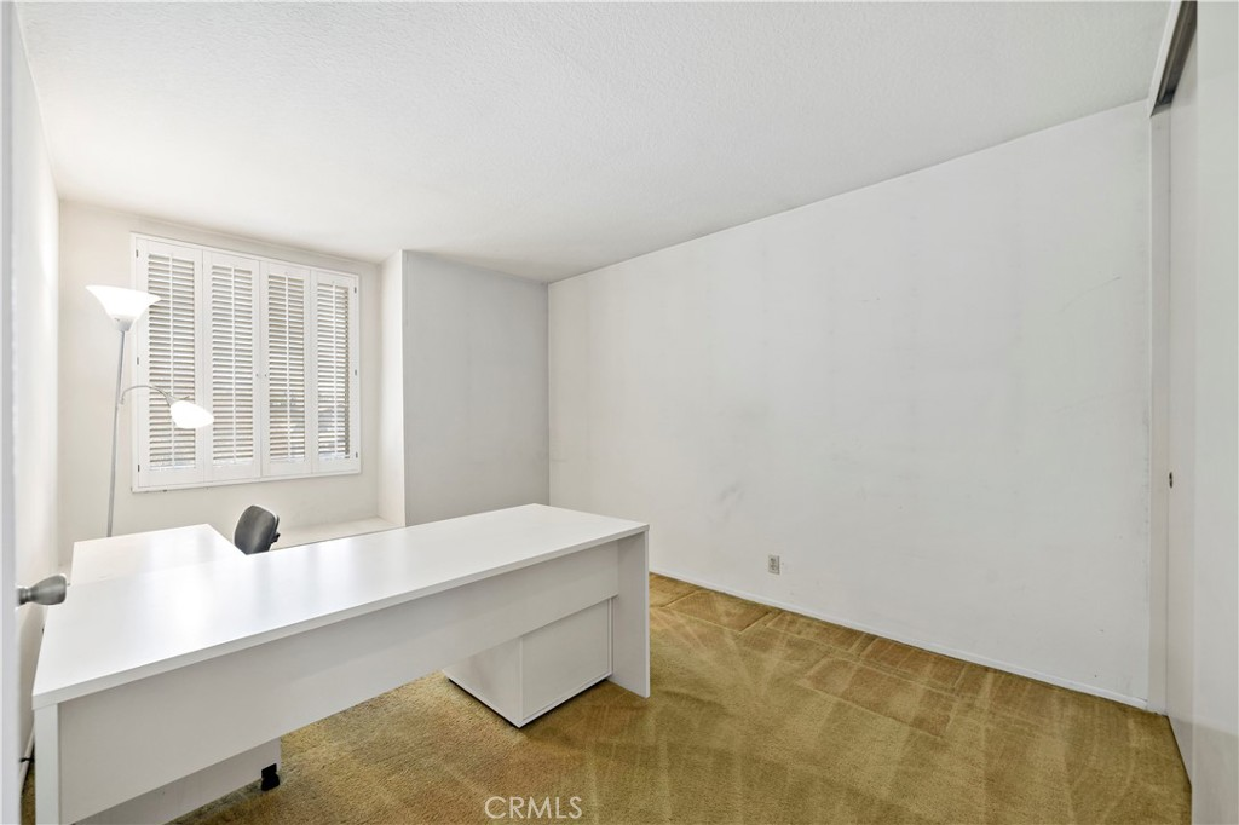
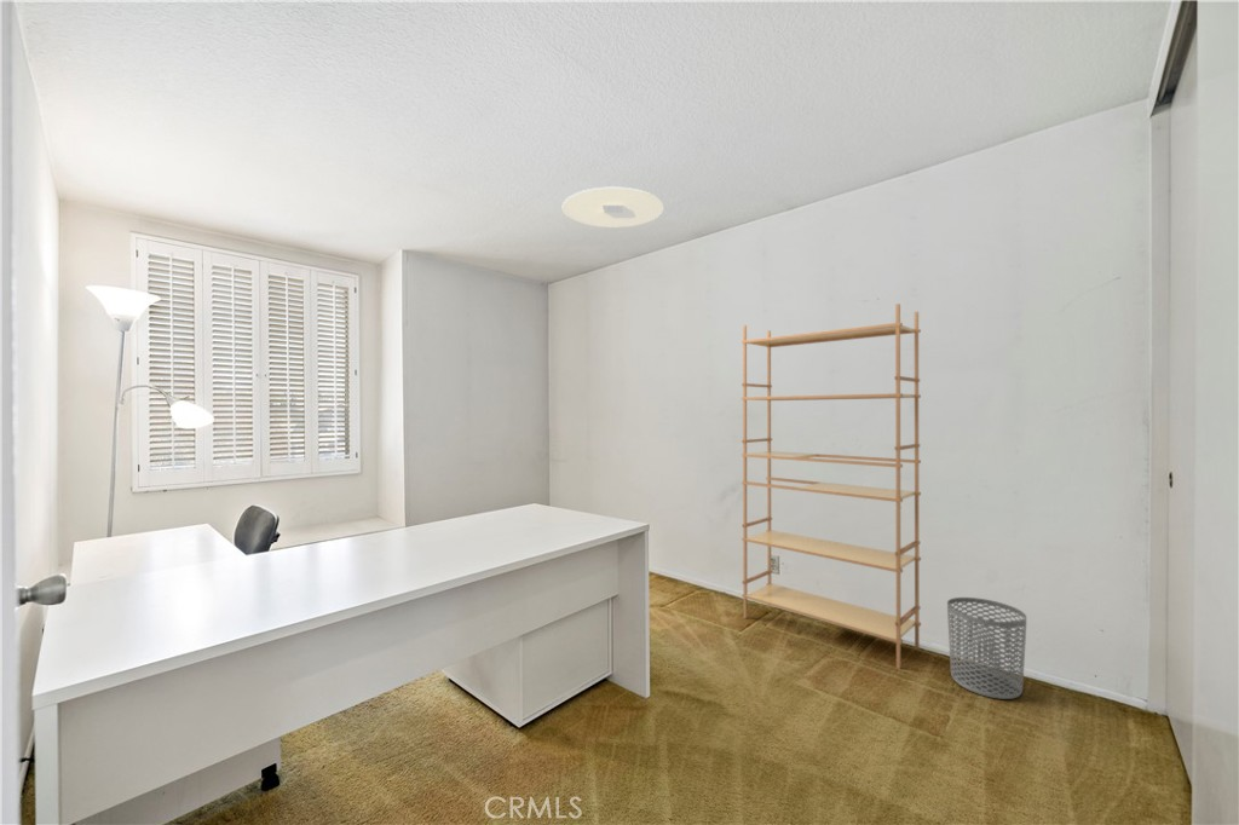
+ bookshelf [740,302,922,670]
+ waste bin [946,596,1027,700]
+ ceiling light [561,186,664,229]
